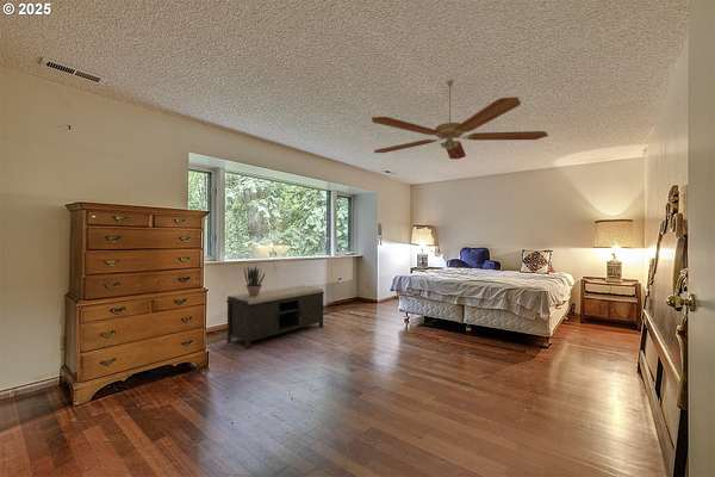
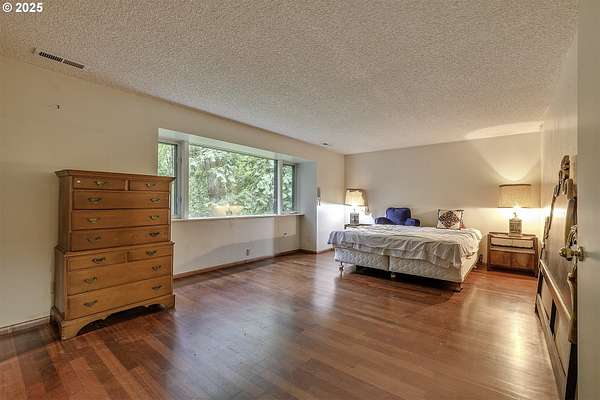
- bench [225,285,325,349]
- ceiling fan [371,79,549,160]
- potted plant [243,265,266,296]
